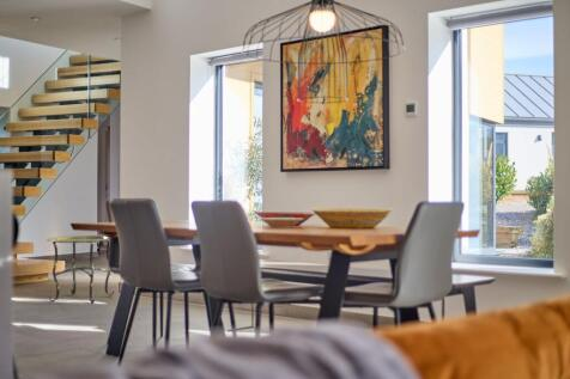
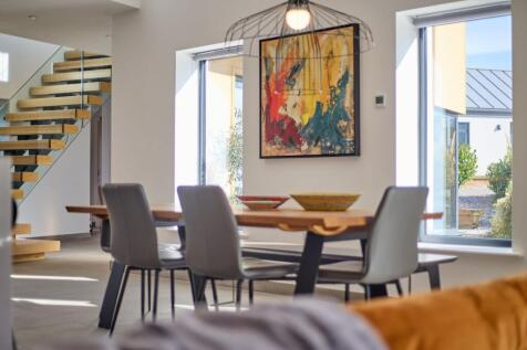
- side table [44,234,115,305]
